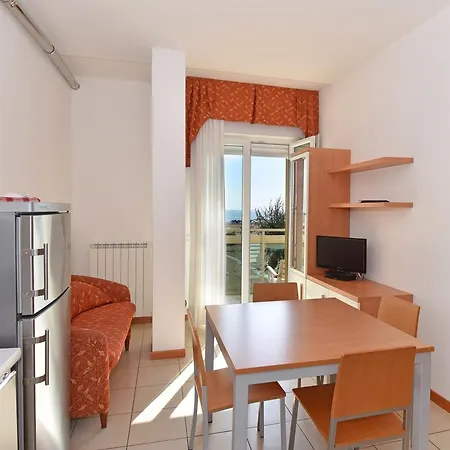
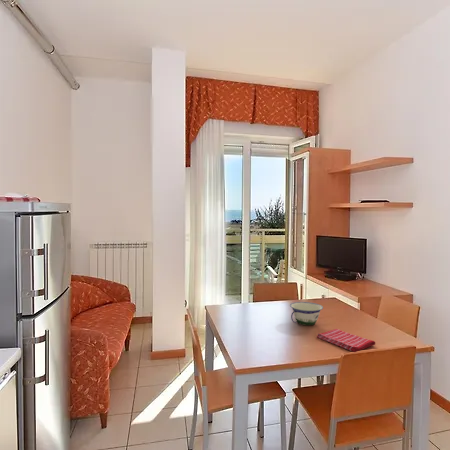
+ dish towel [316,328,376,353]
+ bowl [289,301,324,326]
